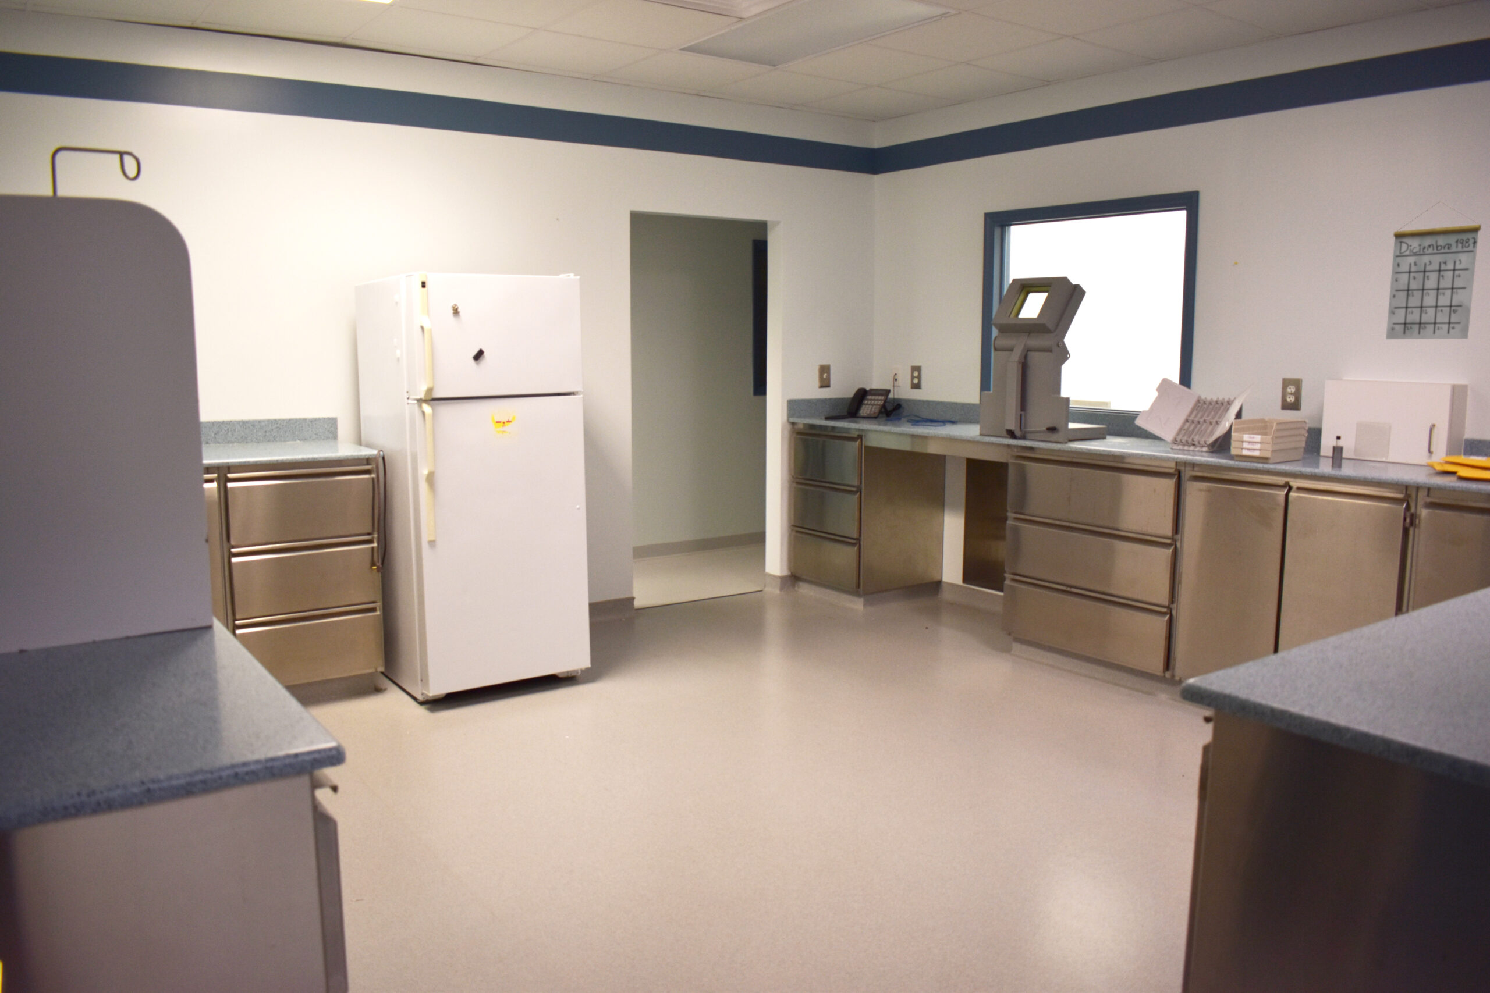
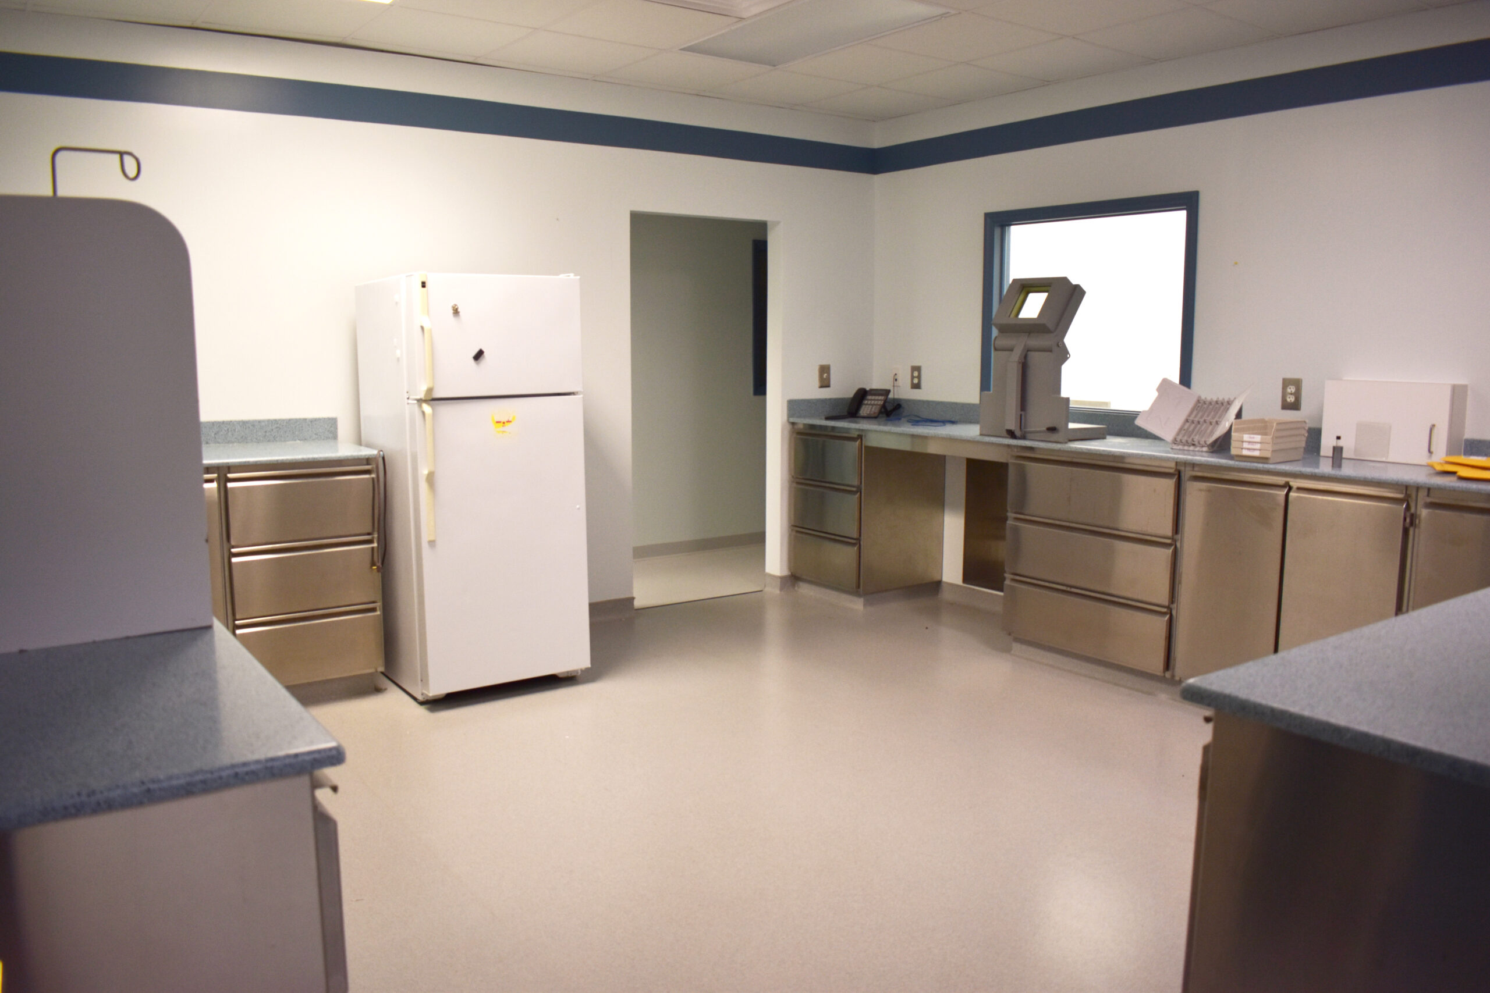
- calendar [1385,201,1482,340]
